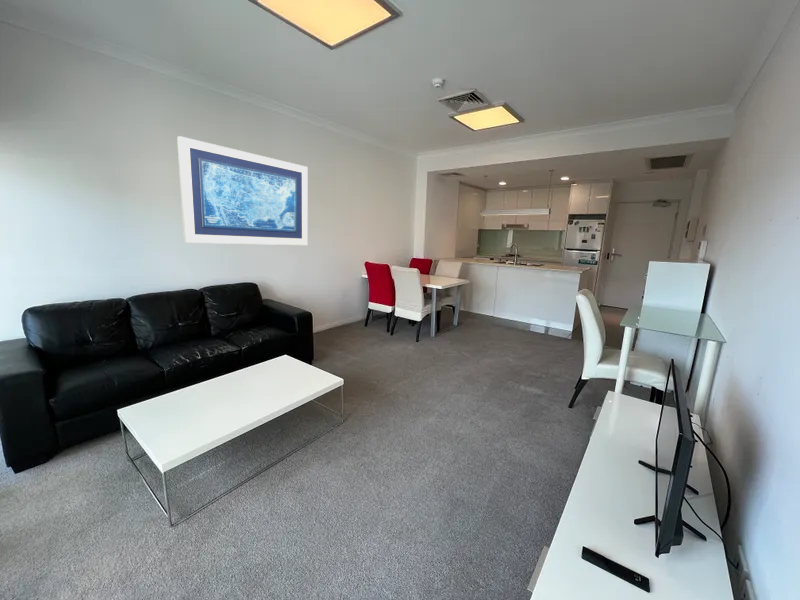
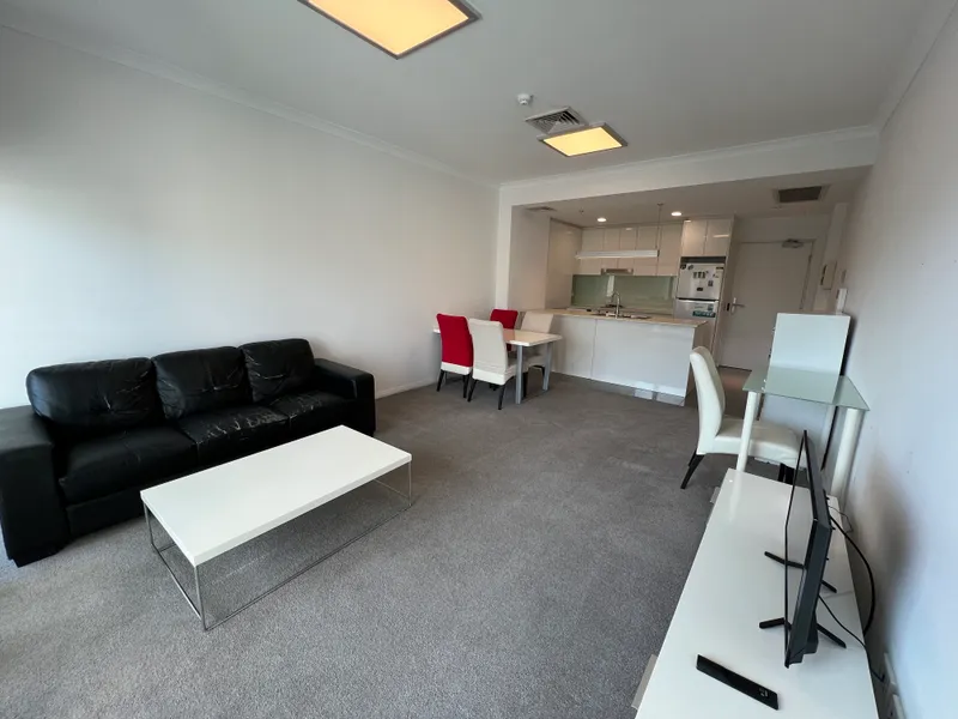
- wall art [176,135,309,246]
